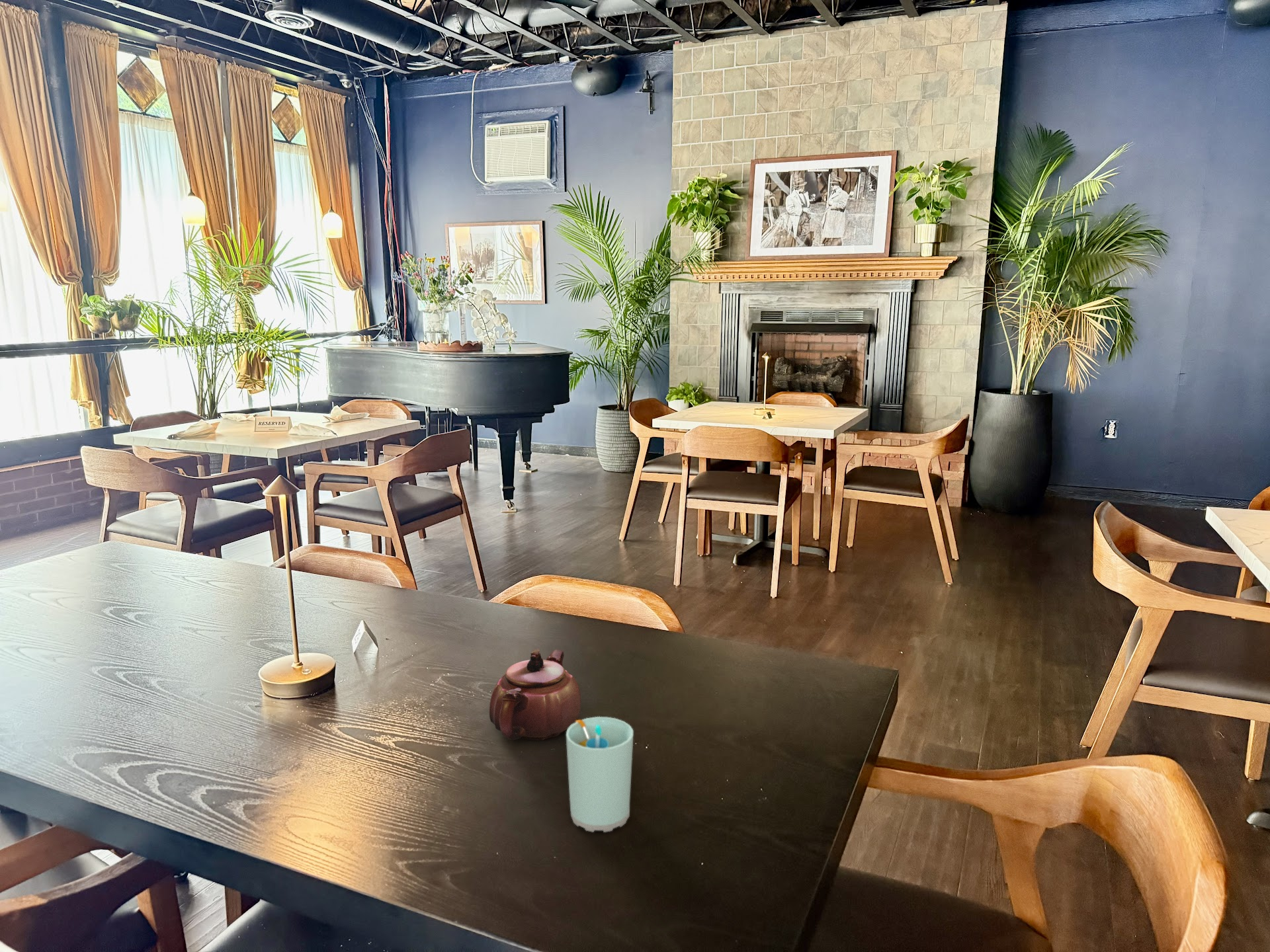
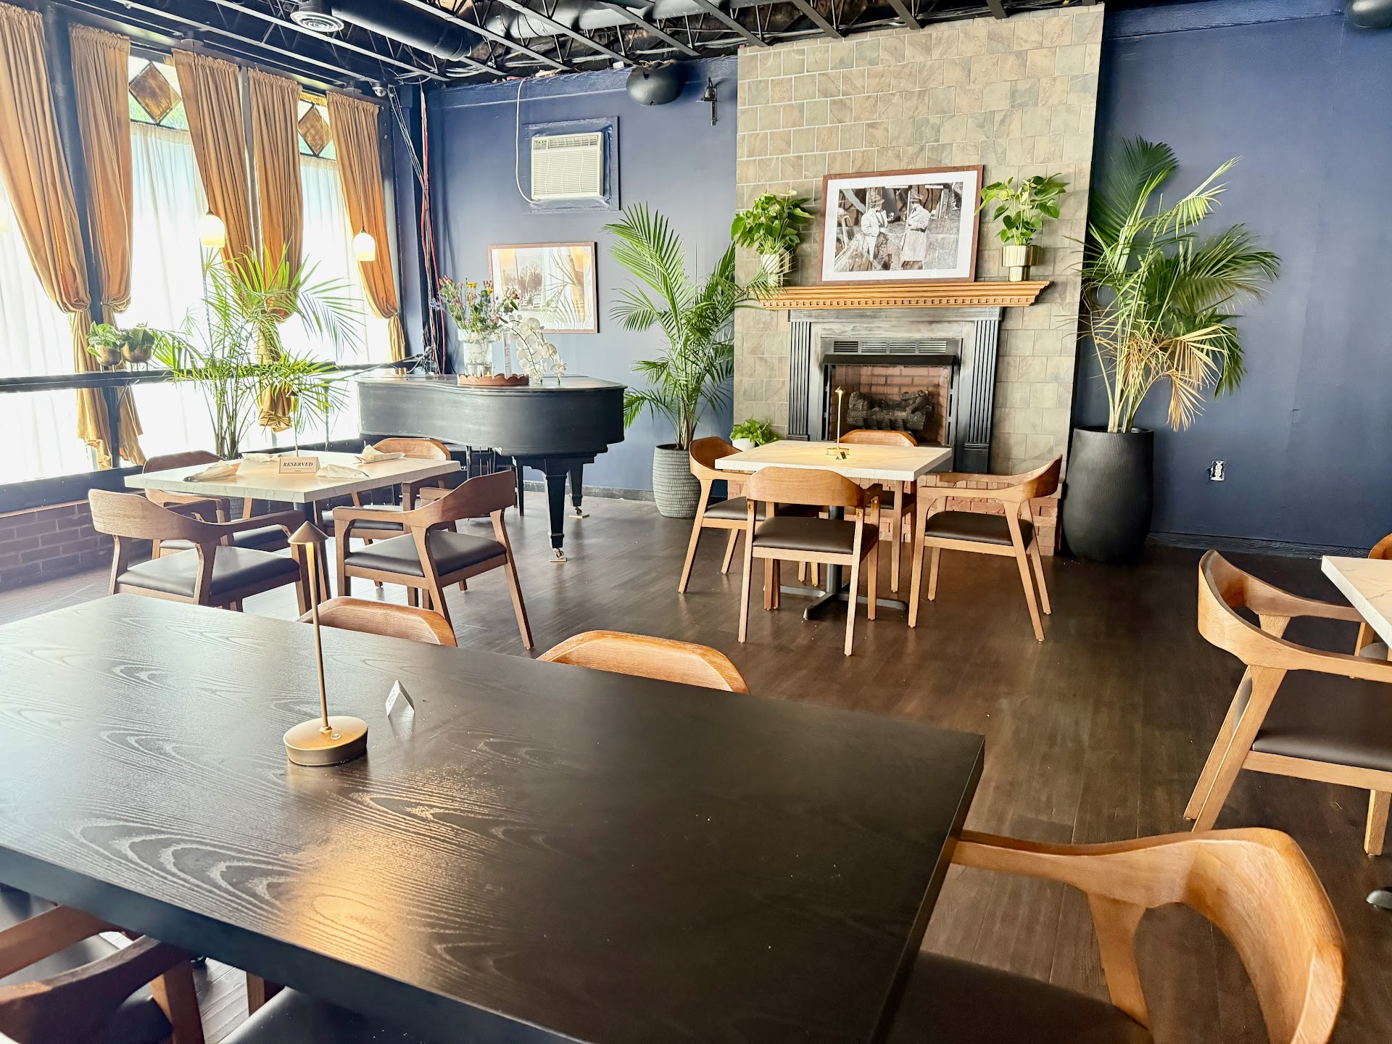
- cup [566,716,634,833]
- teapot [489,648,581,741]
